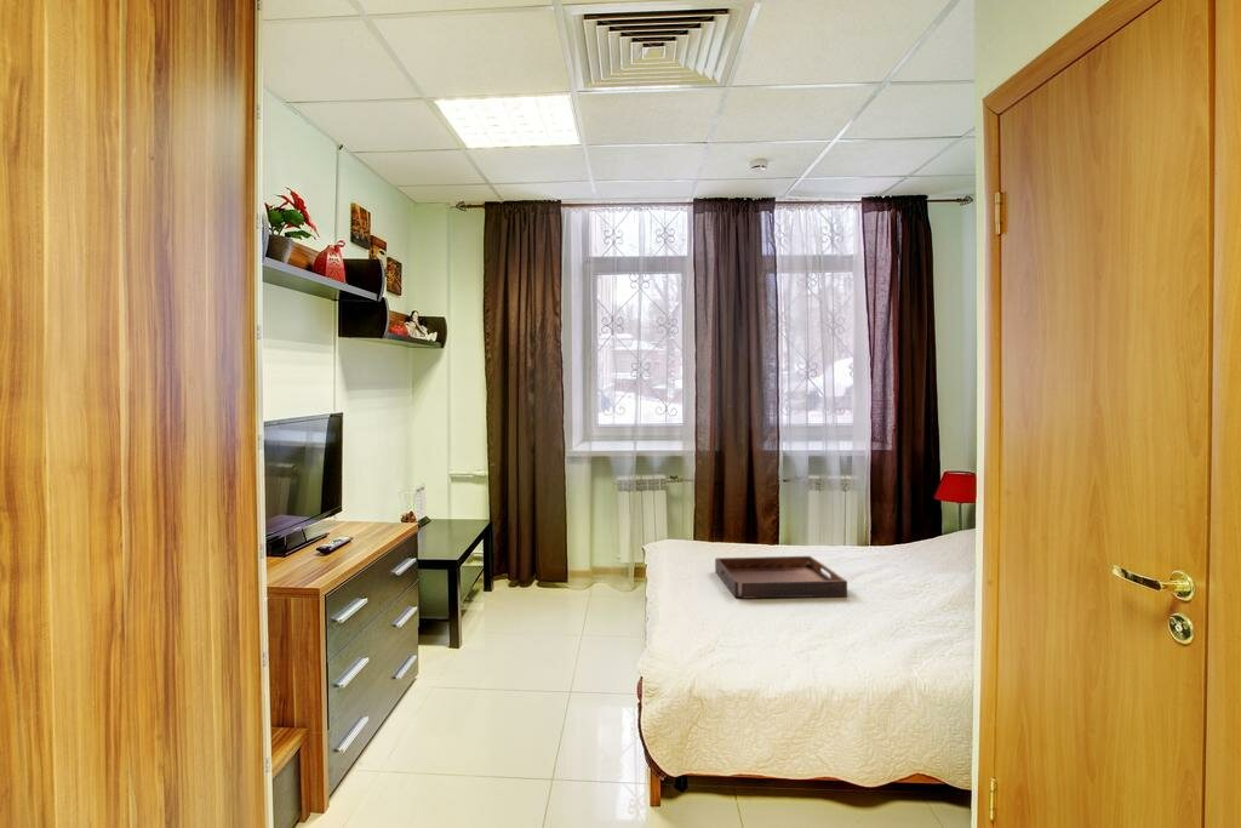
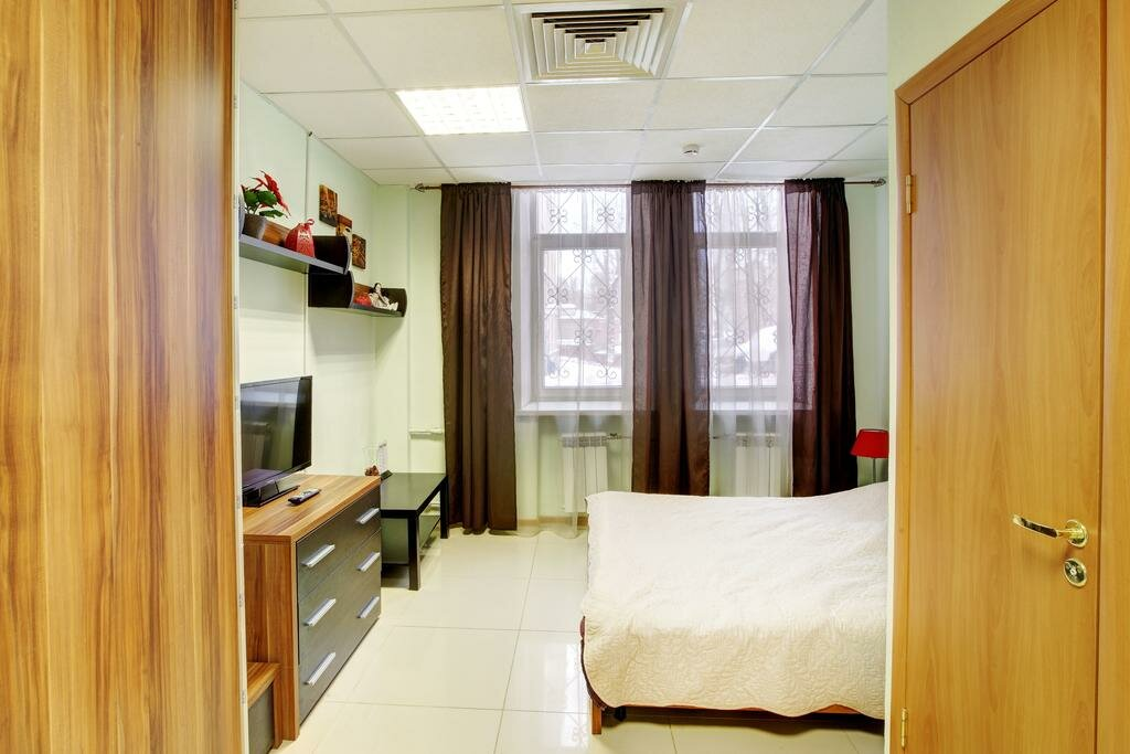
- serving tray [714,555,848,600]
